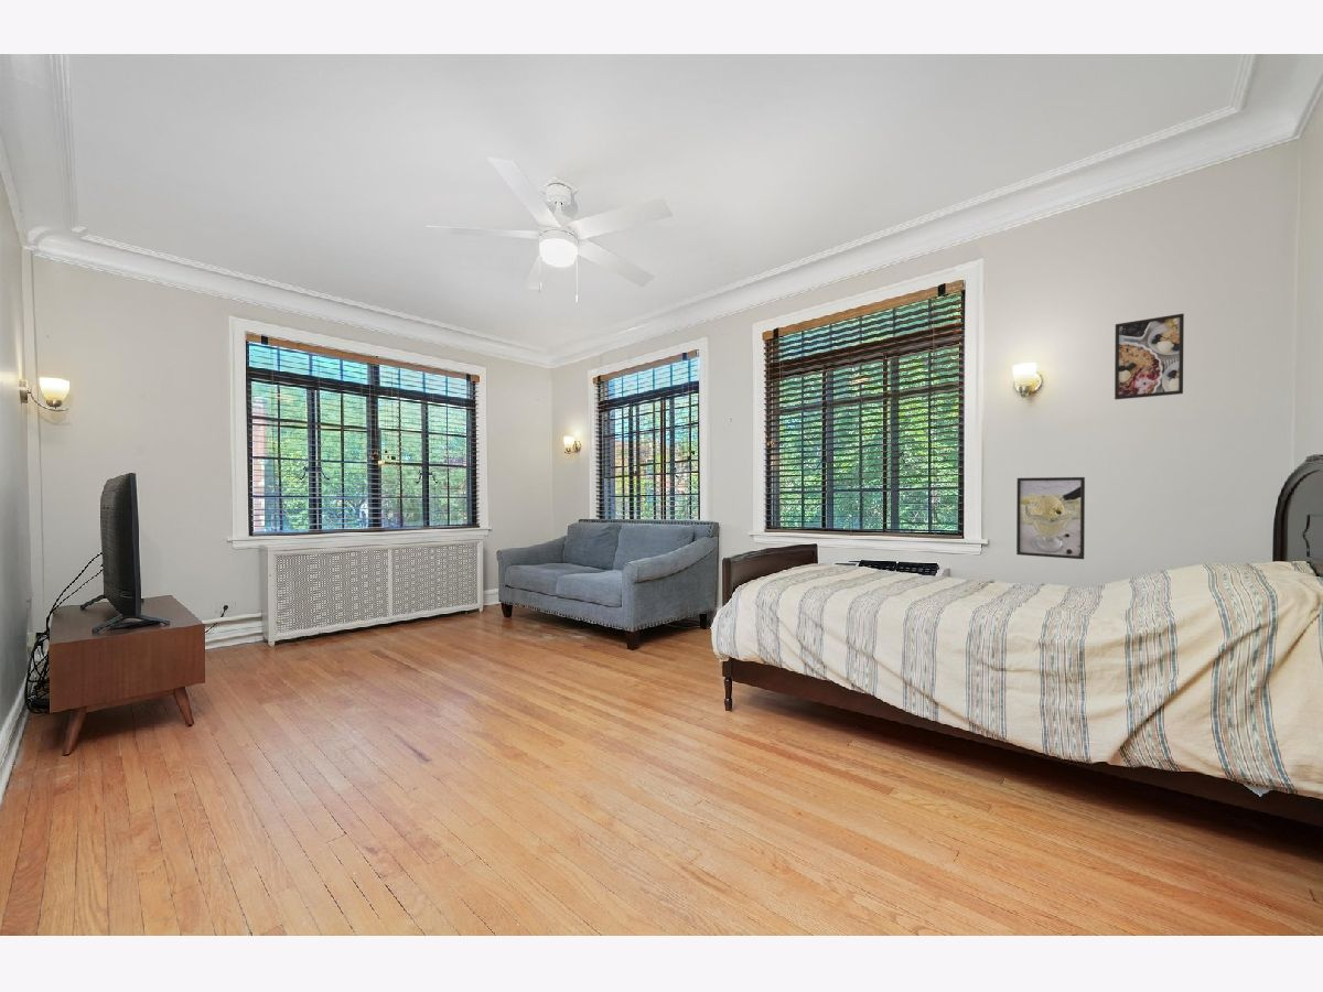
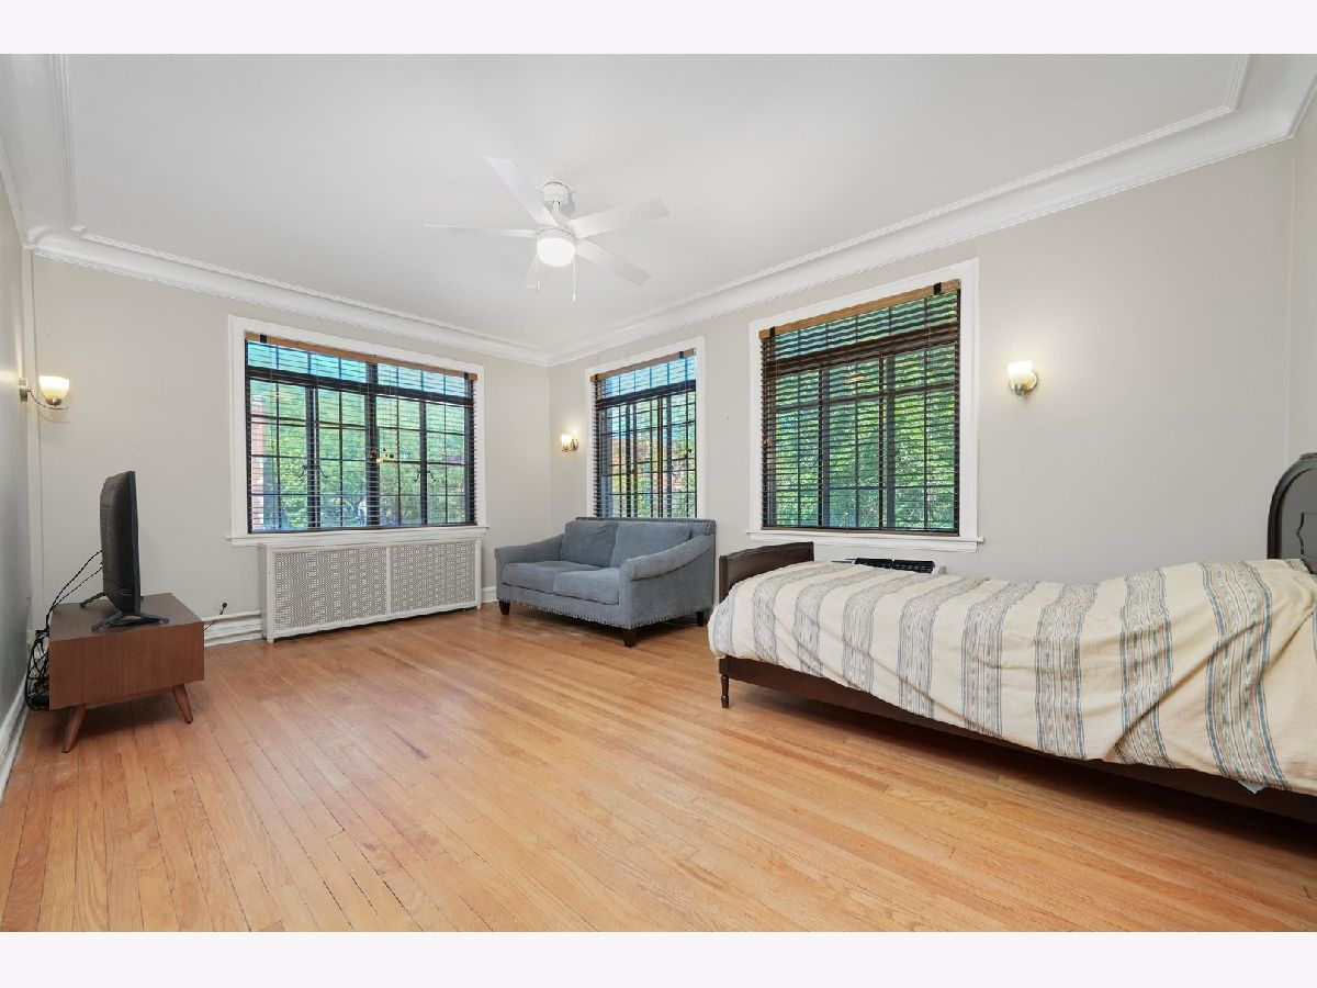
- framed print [1015,476,1086,560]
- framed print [1114,313,1185,400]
